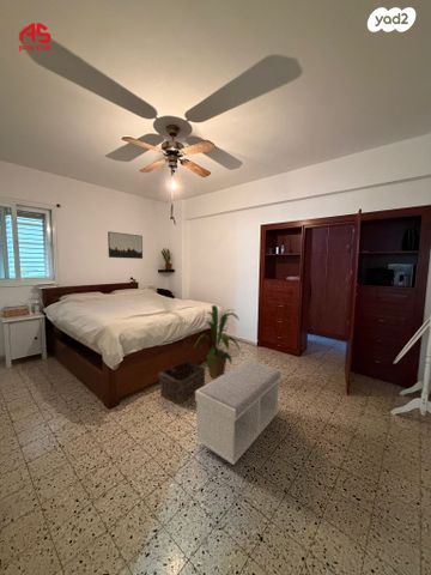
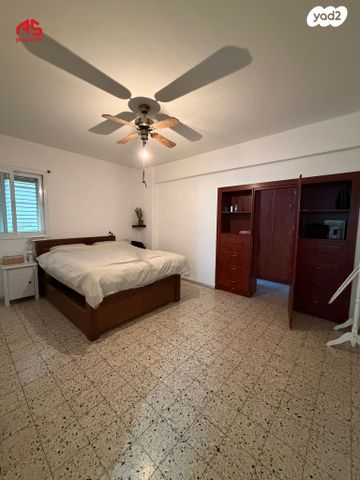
- basket [157,361,207,406]
- bench [194,359,283,466]
- wall art [107,230,144,260]
- house plant [193,304,244,380]
